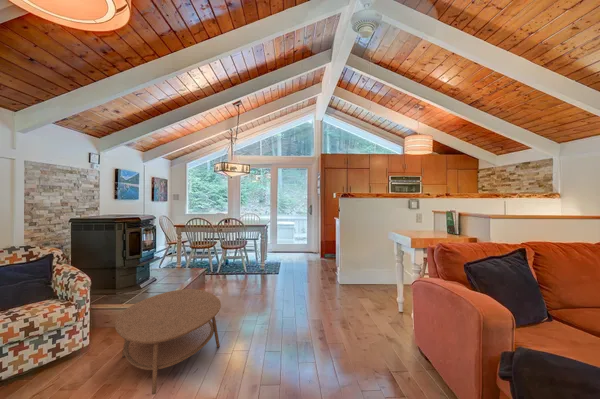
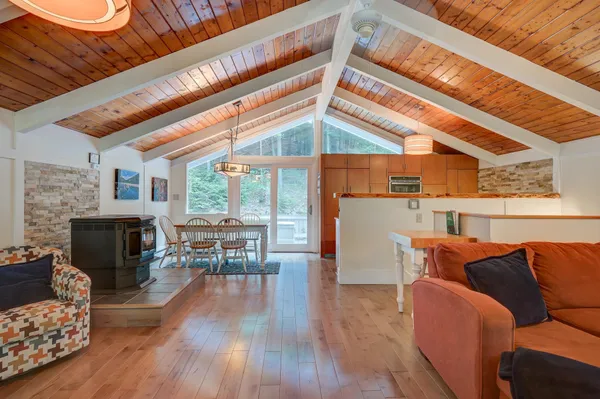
- coffee table [114,288,222,395]
